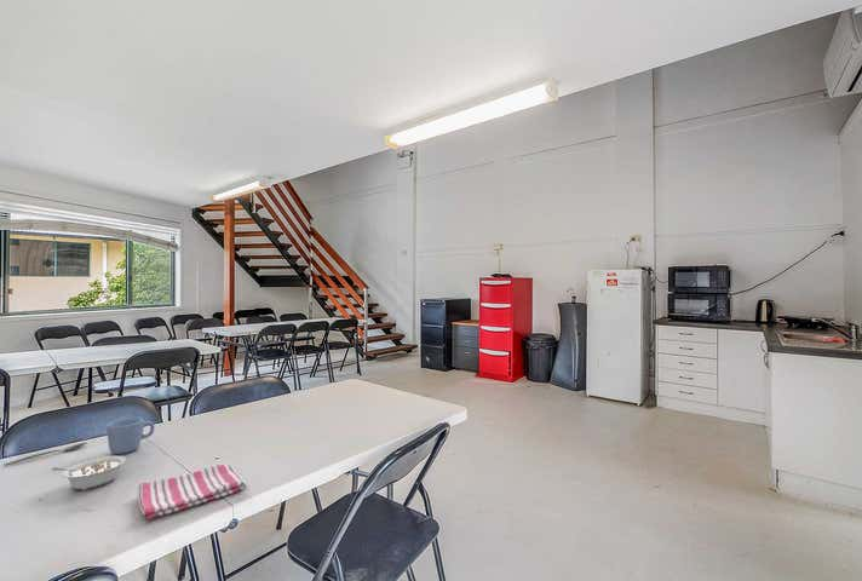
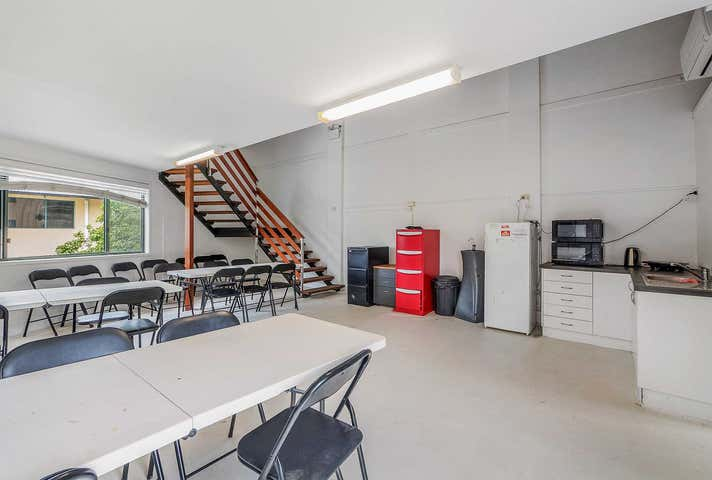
- spoon [2,442,88,467]
- legume [51,455,127,491]
- mug [105,416,155,455]
- dish towel [136,462,247,522]
